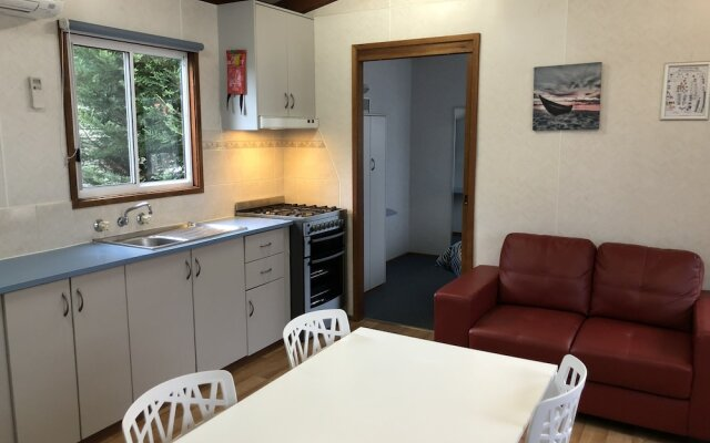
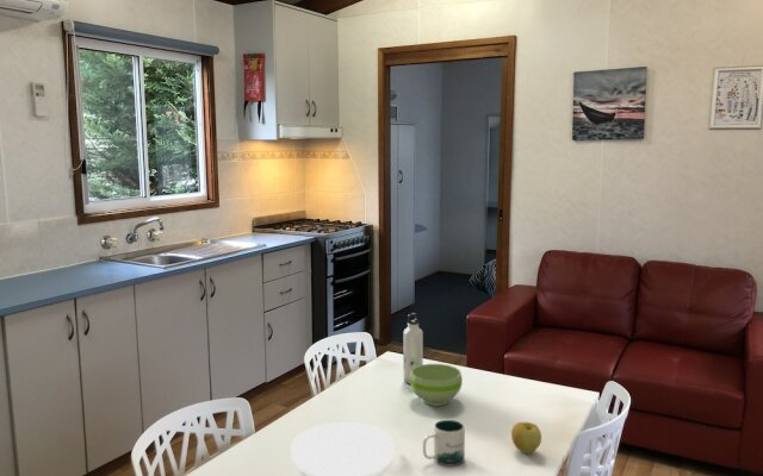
+ apple [510,421,542,455]
+ mug [422,419,466,468]
+ water bottle [402,312,424,384]
+ bowl [409,363,464,407]
+ plate [290,421,395,476]
